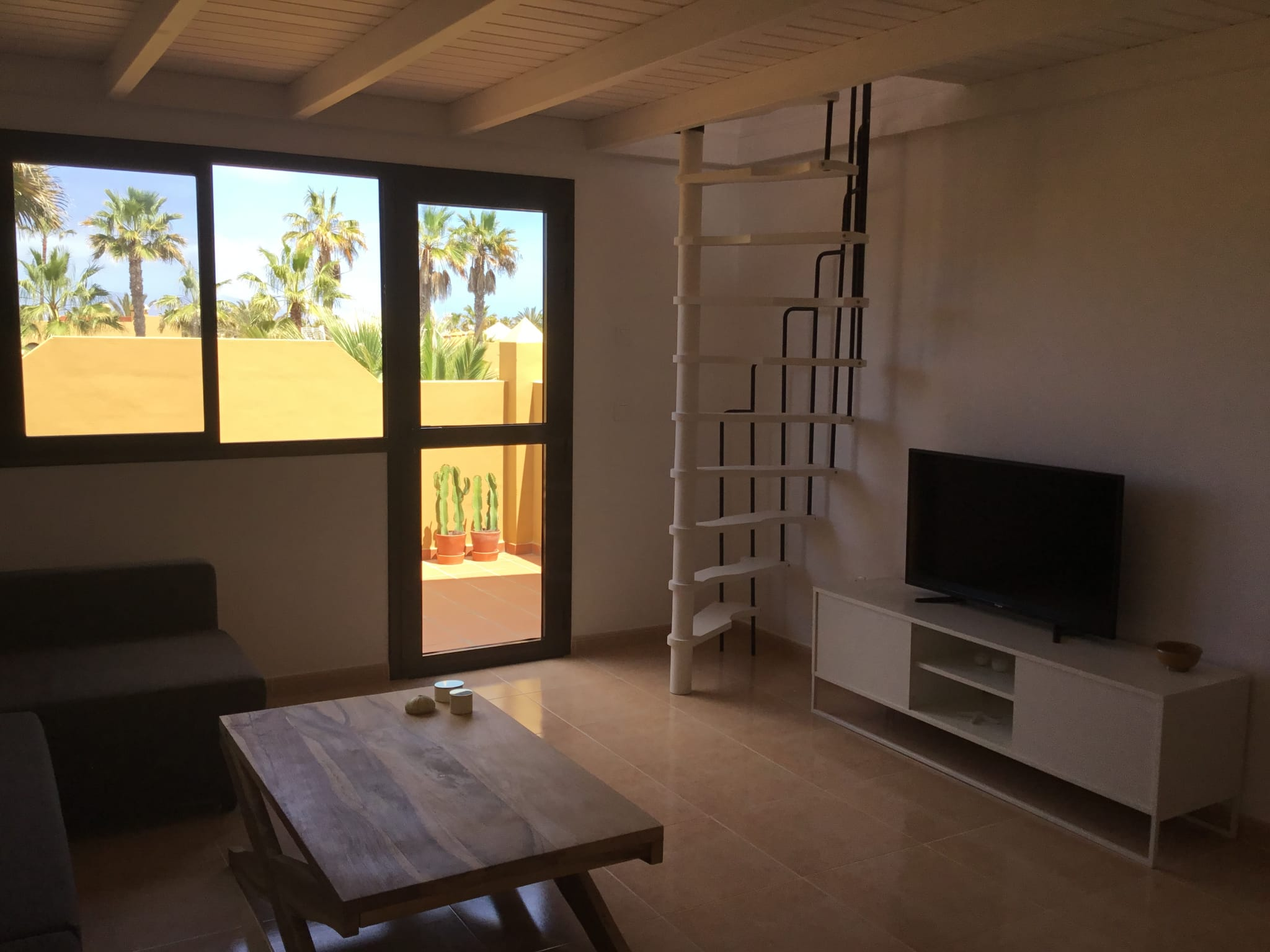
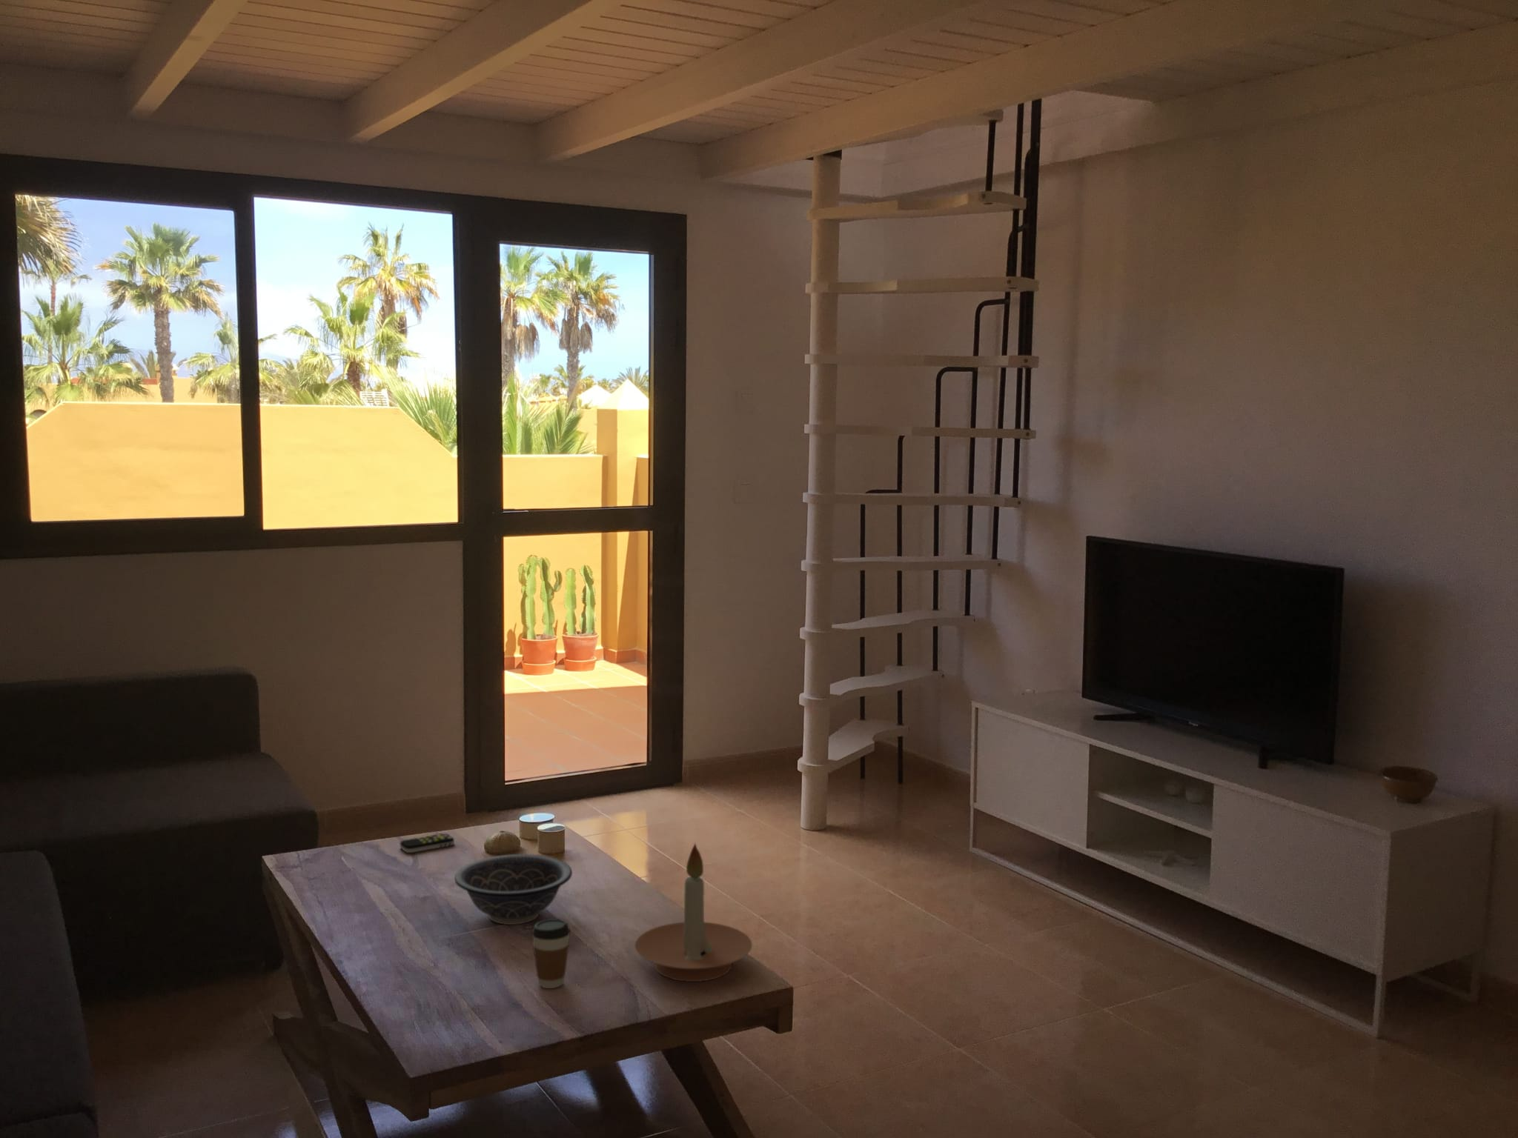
+ coffee cup [531,918,570,989]
+ candle holder [635,843,753,983]
+ decorative bowl [454,854,573,925]
+ remote control [399,832,455,854]
